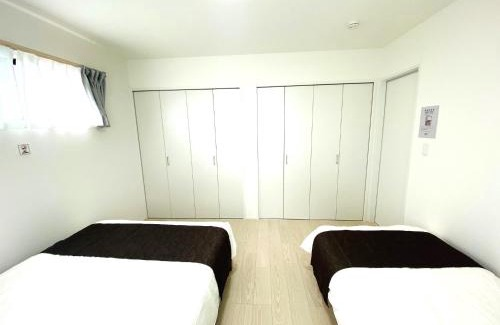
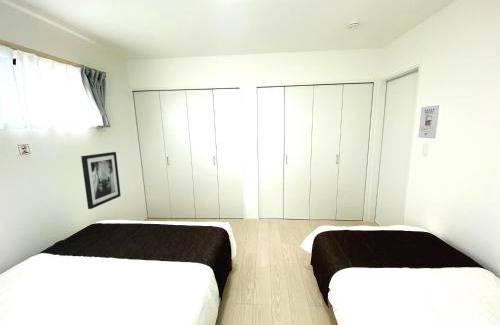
+ wall art [80,151,122,210]
